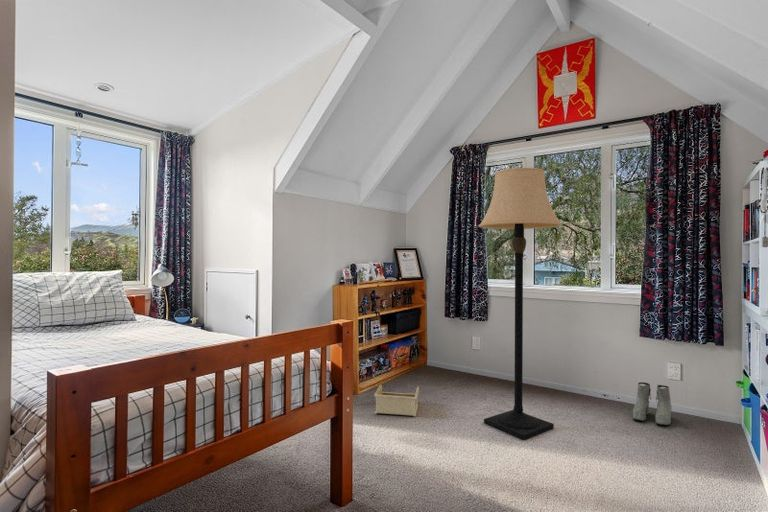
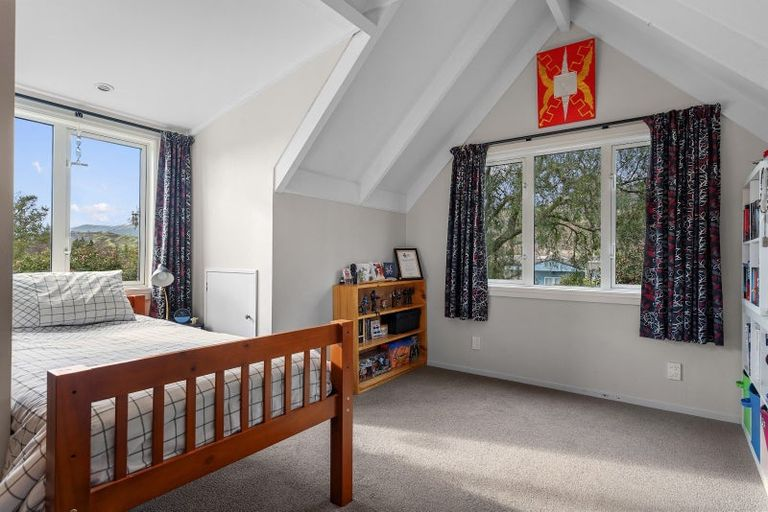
- storage bin [373,383,420,417]
- boots [632,381,673,426]
- lamp [477,167,564,440]
